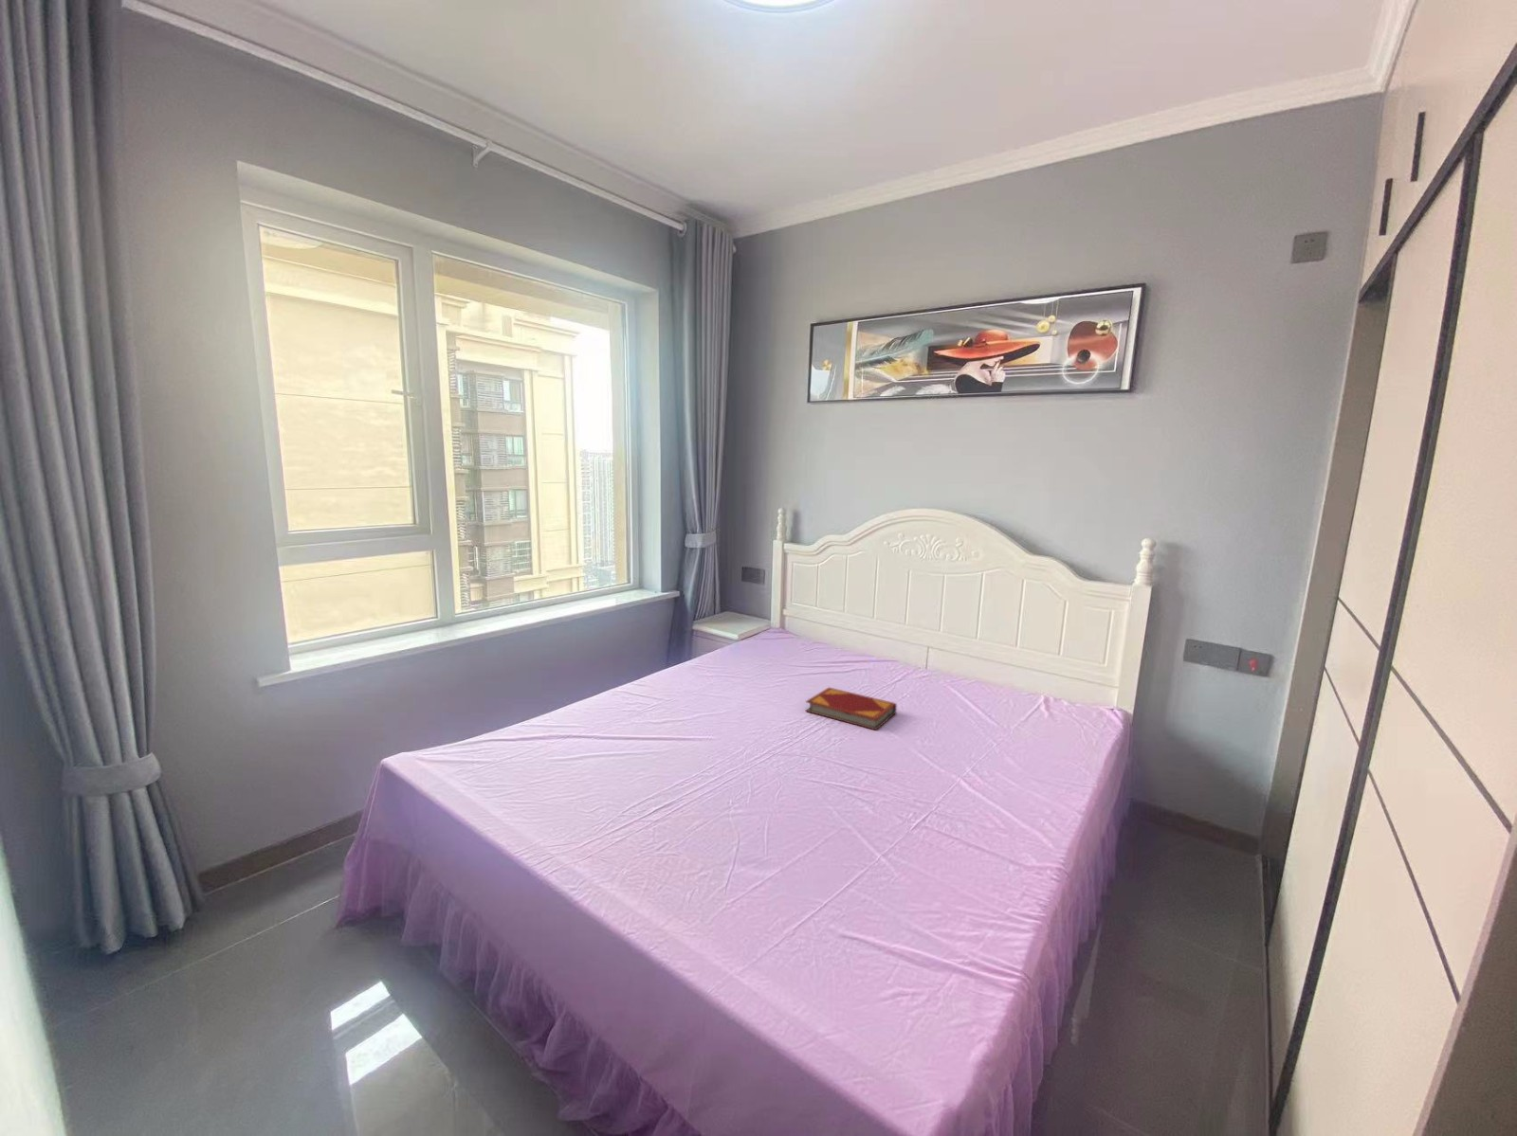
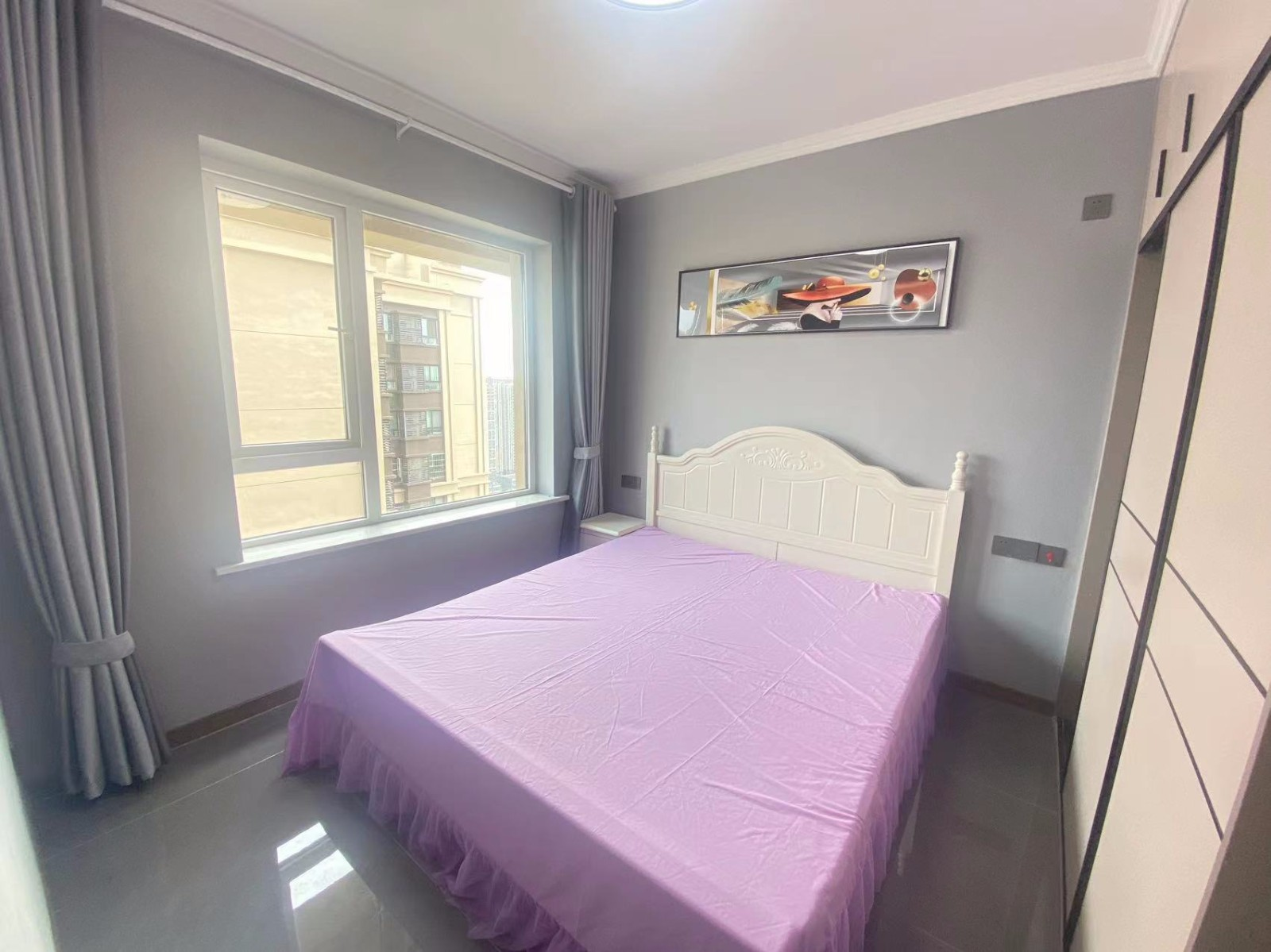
- hardback book [804,686,898,731]
